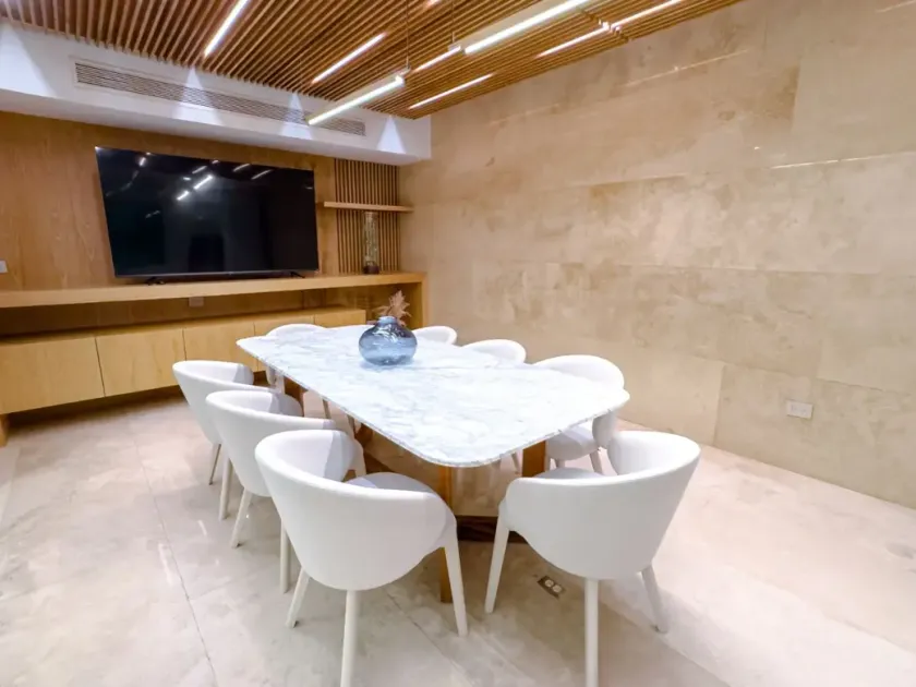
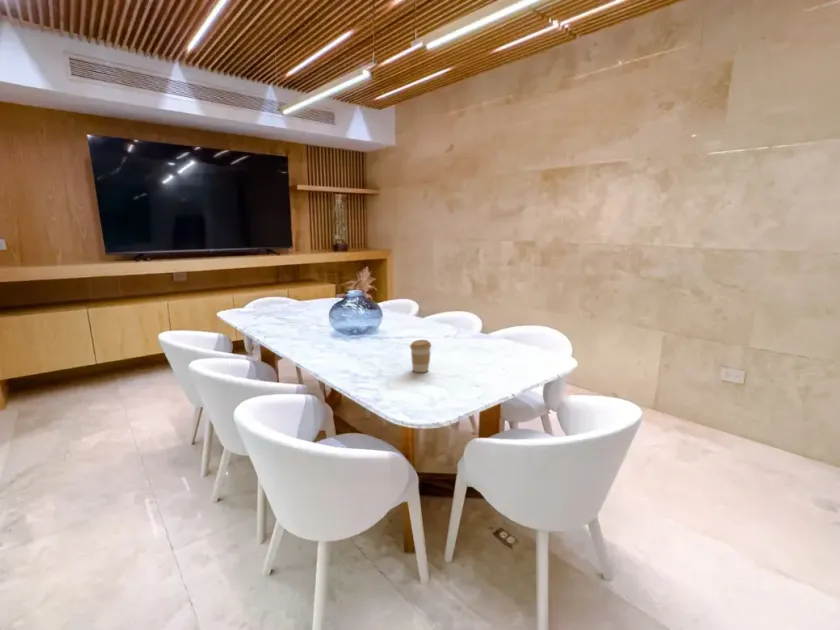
+ coffee cup [409,339,432,373]
